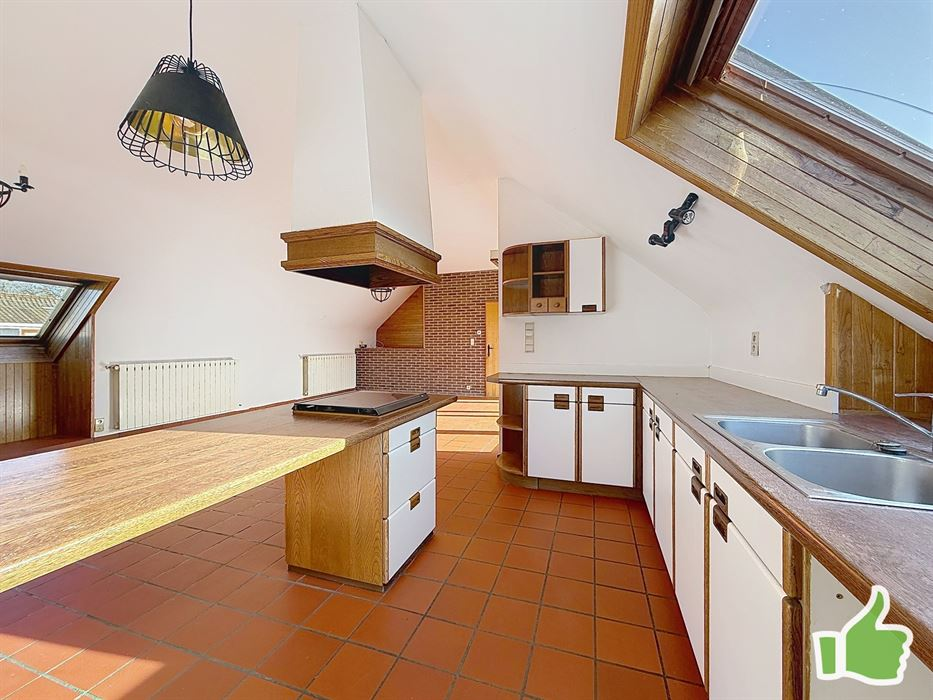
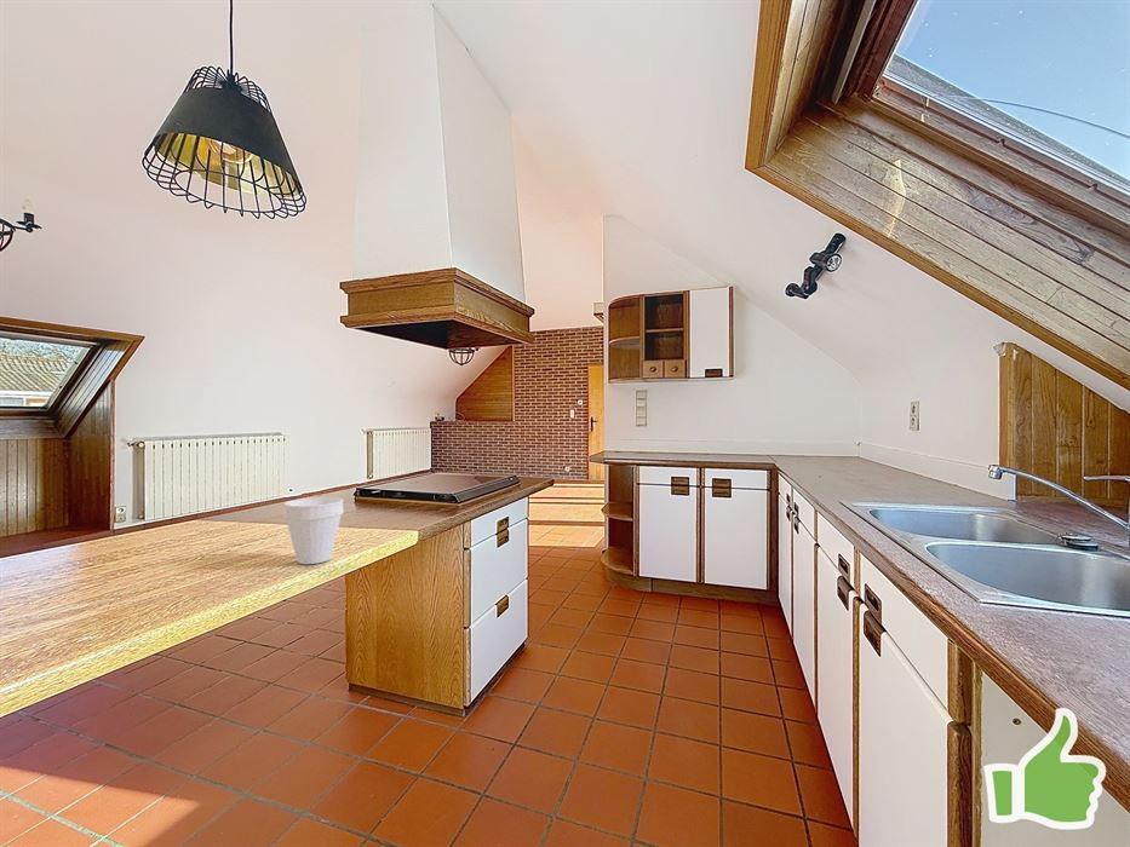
+ cup [282,496,344,565]
